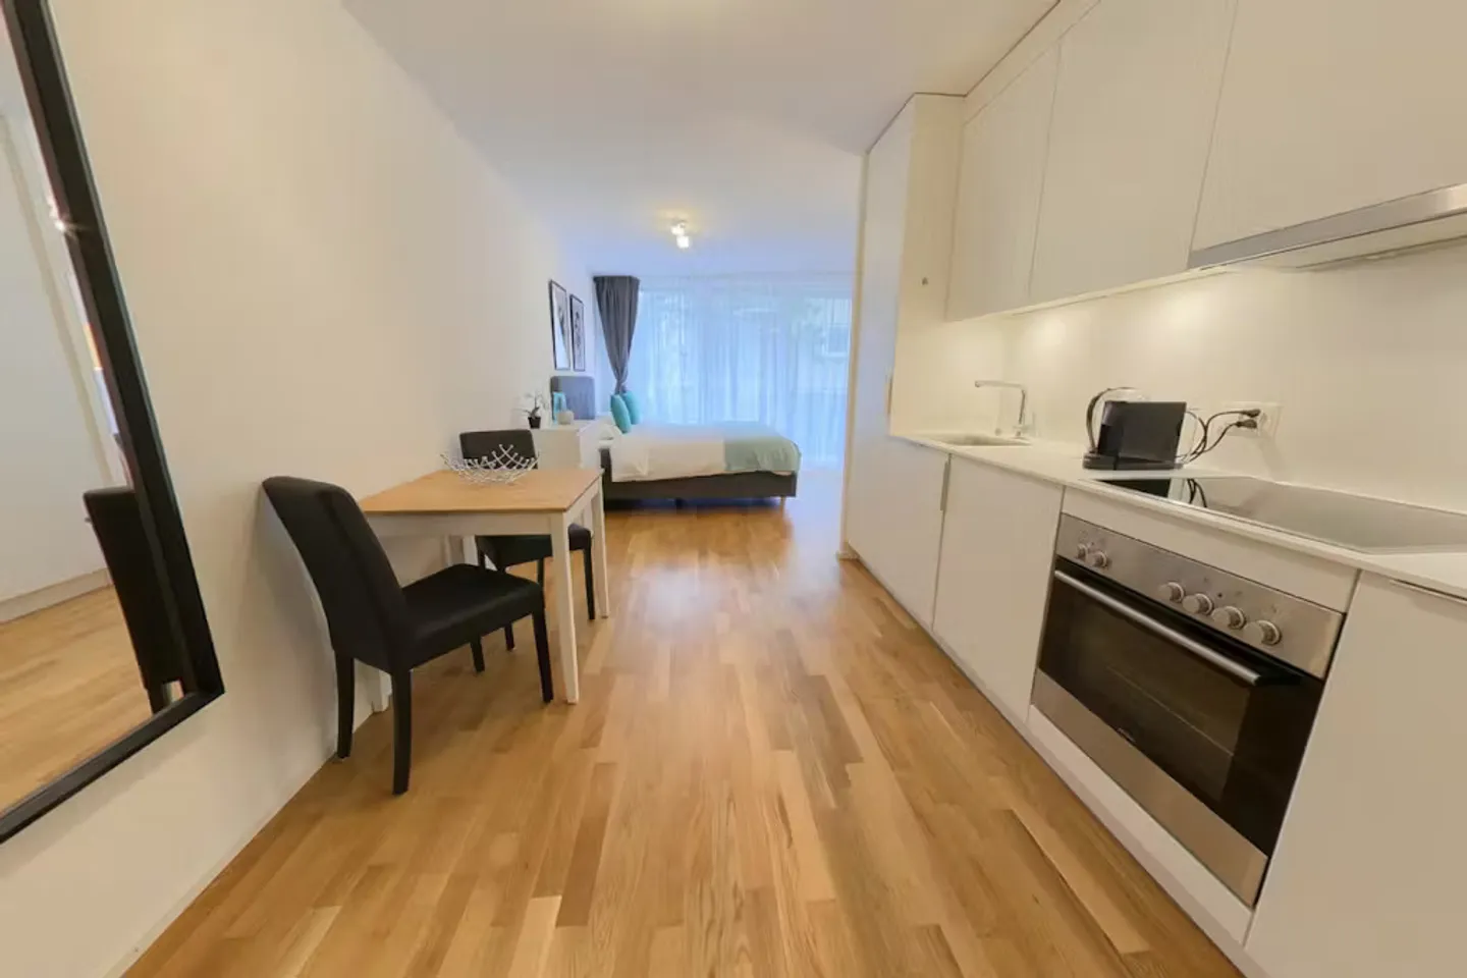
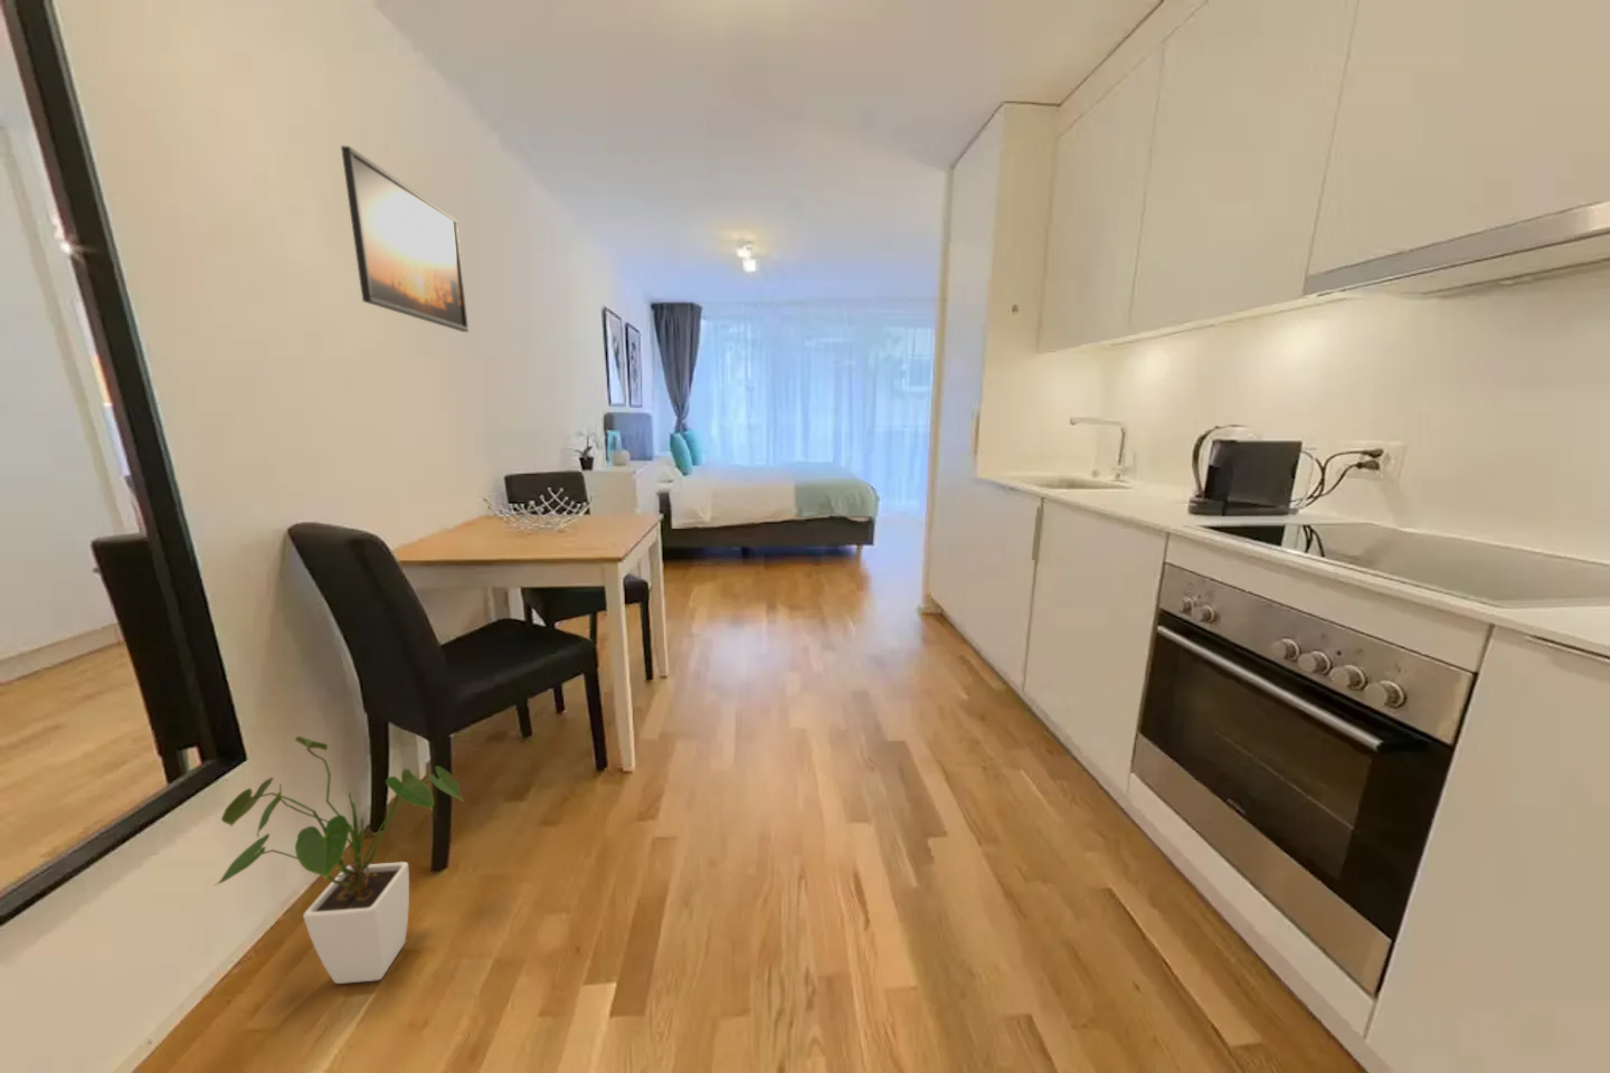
+ house plant [212,735,464,984]
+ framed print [340,144,470,333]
